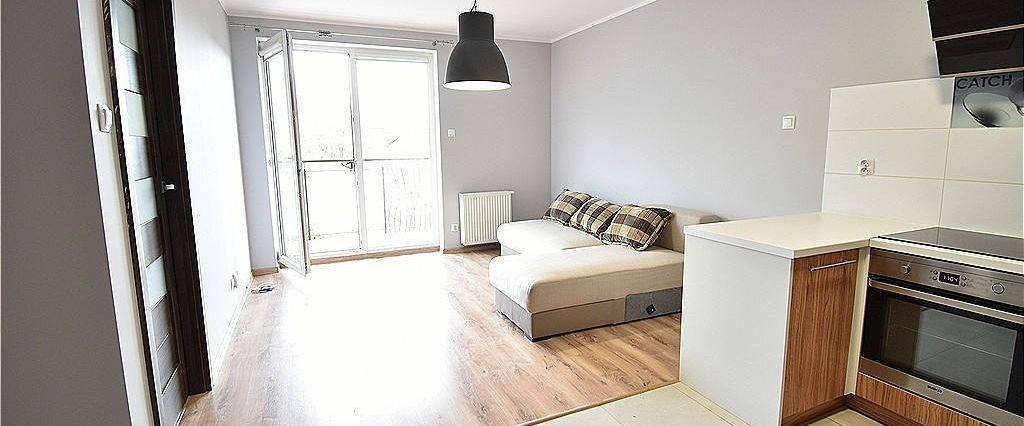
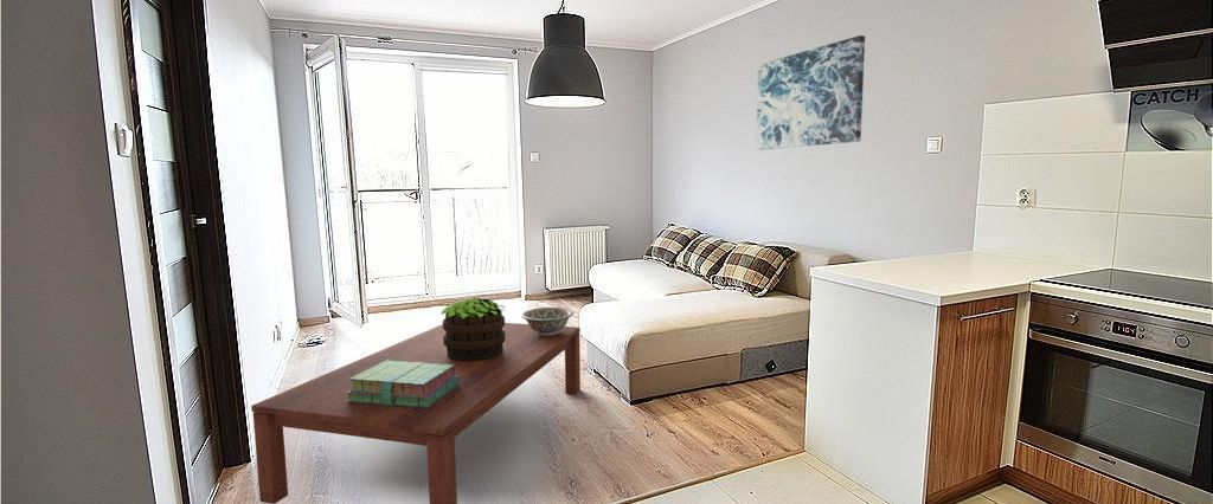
+ coffee table [250,322,582,504]
+ wall art [756,34,866,151]
+ decorative bowl [520,306,575,336]
+ potted plant [439,297,506,361]
+ stack of books [347,361,458,408]
